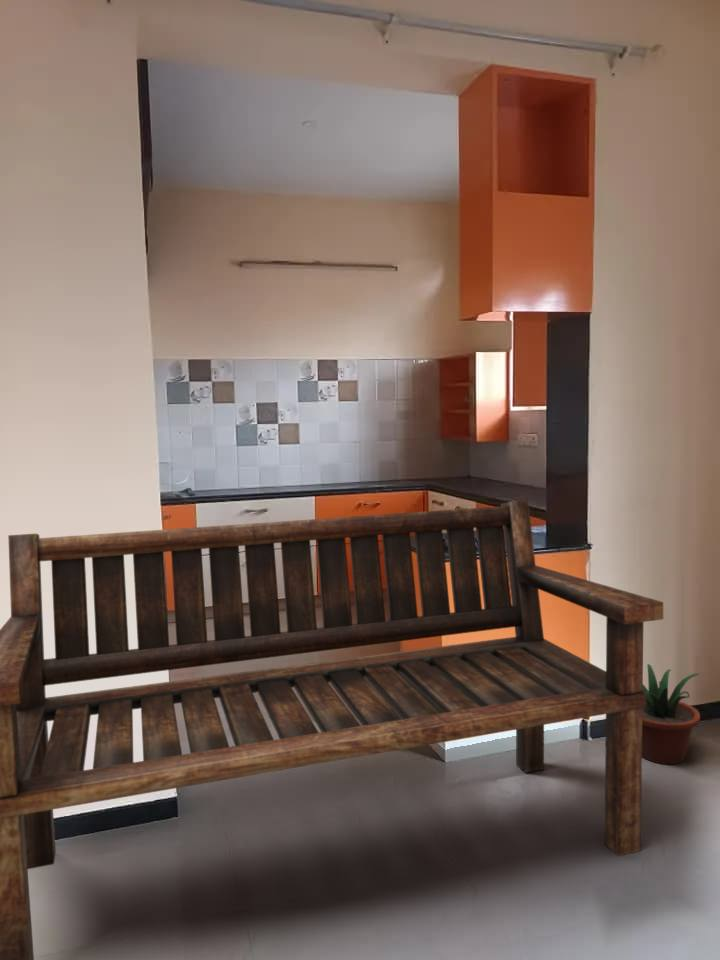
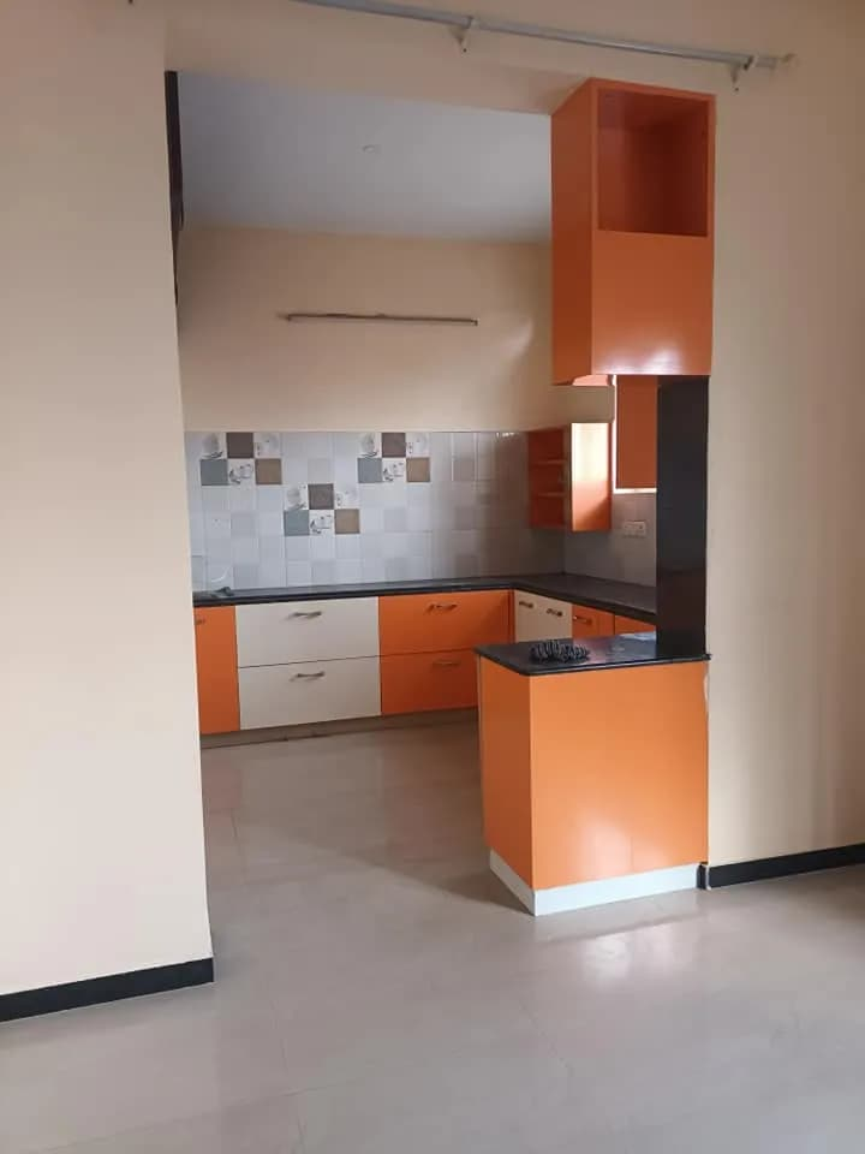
- potted plant [642,663,701,765]
- bench [0,500,664,960]
